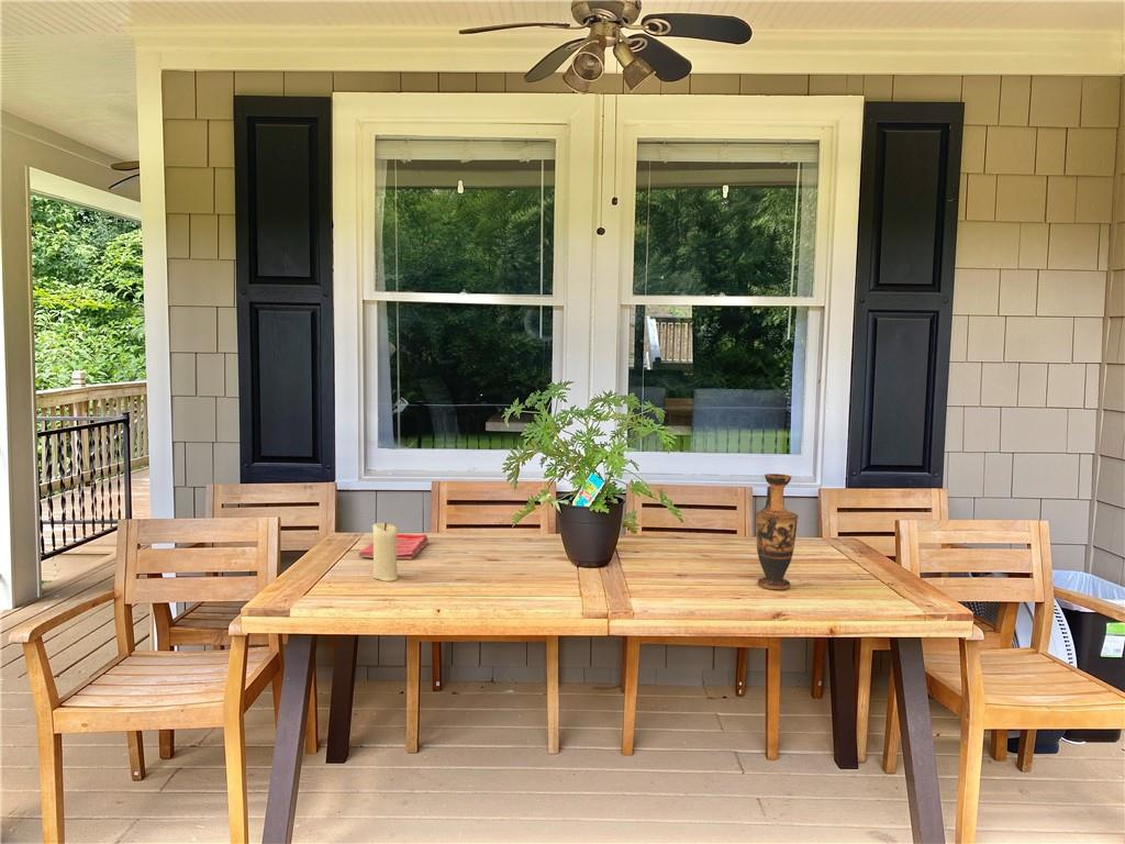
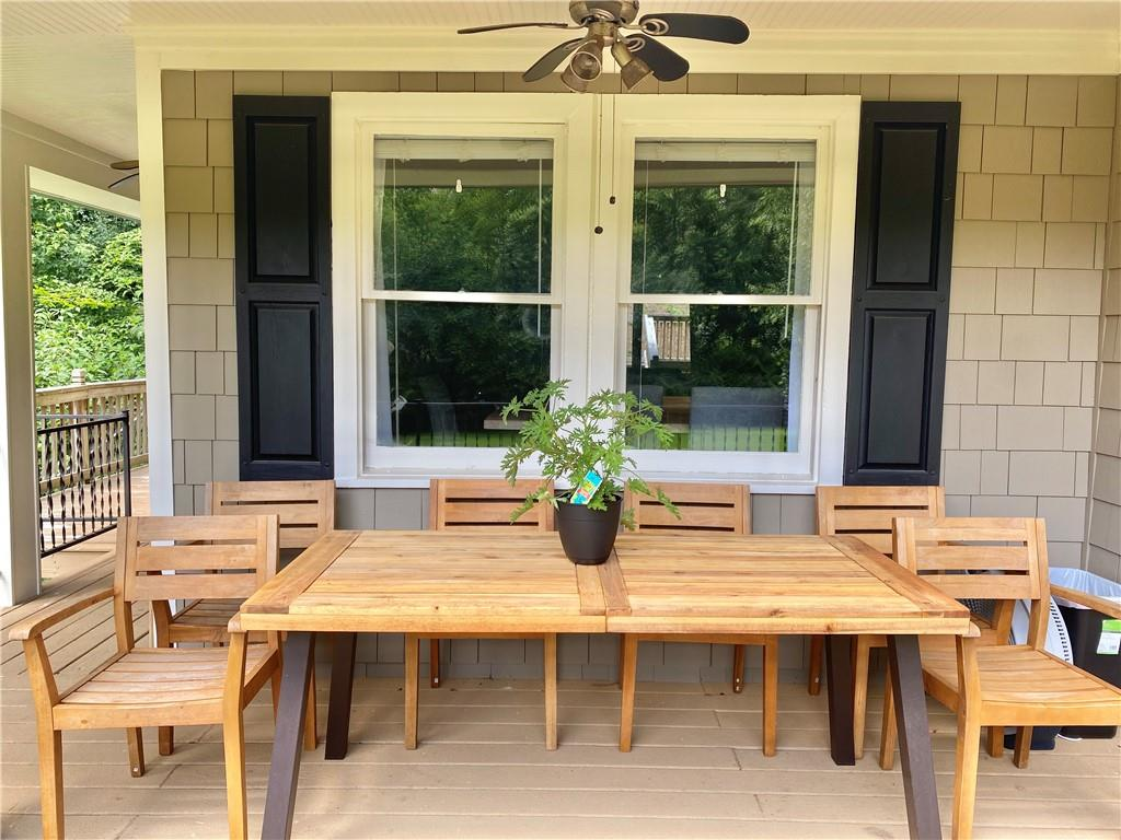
- vase [755,473,799,591]
- dish towel [357,533,430,560]
- candle [371,522,399,582]
